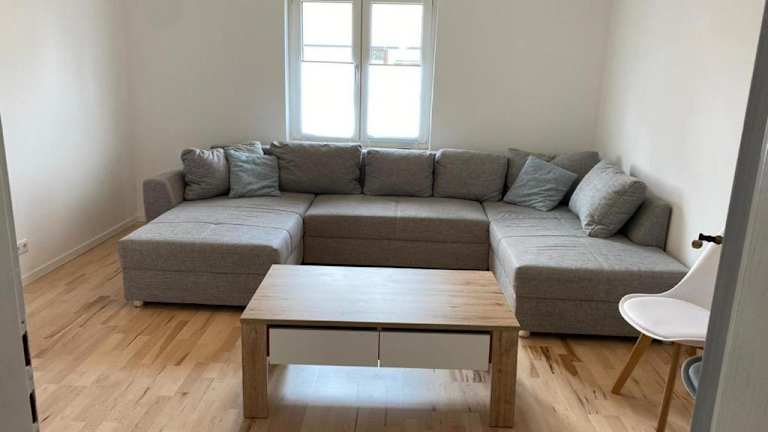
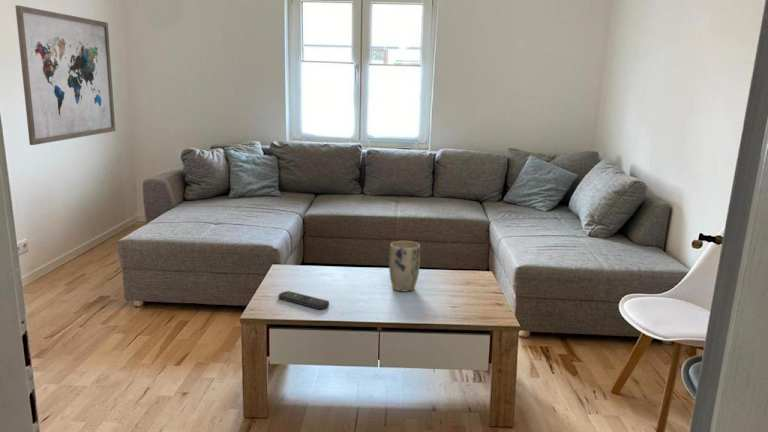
+ remote control [278,290,330,310]
+ plant pot [388,240,421,293]
+ wall art [14,4,116,146]
